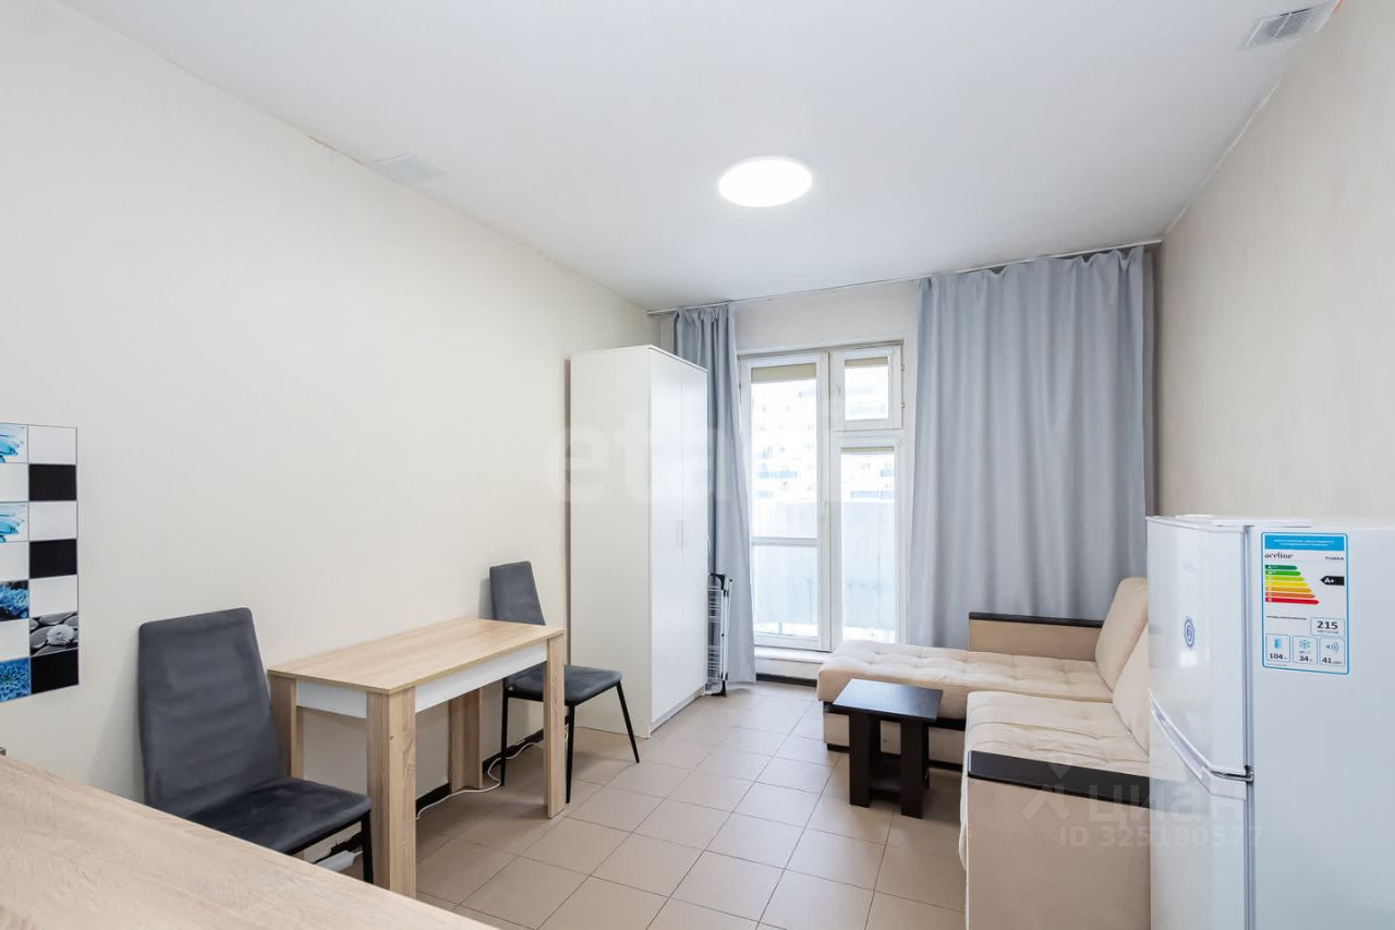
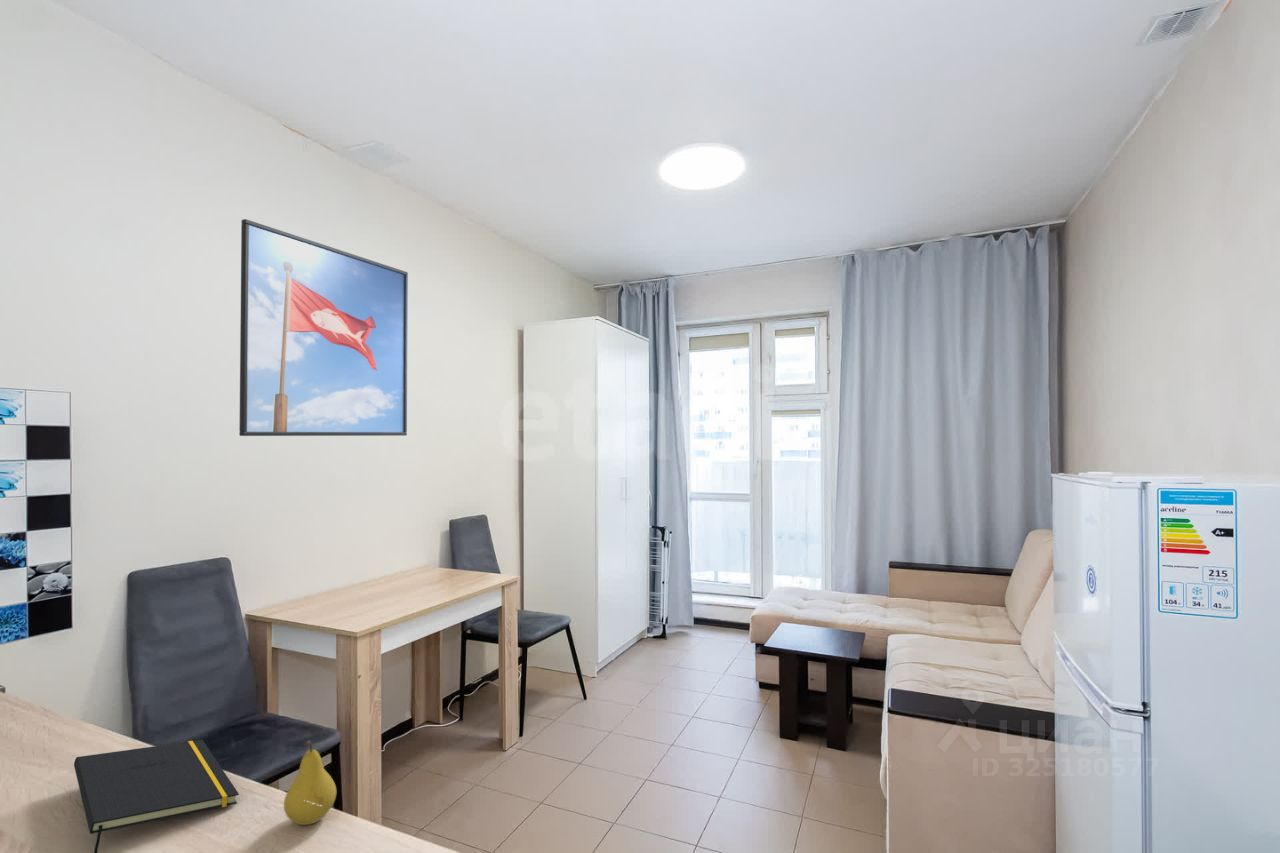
+ fruit [283,740,337,826]
+ notepad [73,739,240,853]
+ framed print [238,218,409,437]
